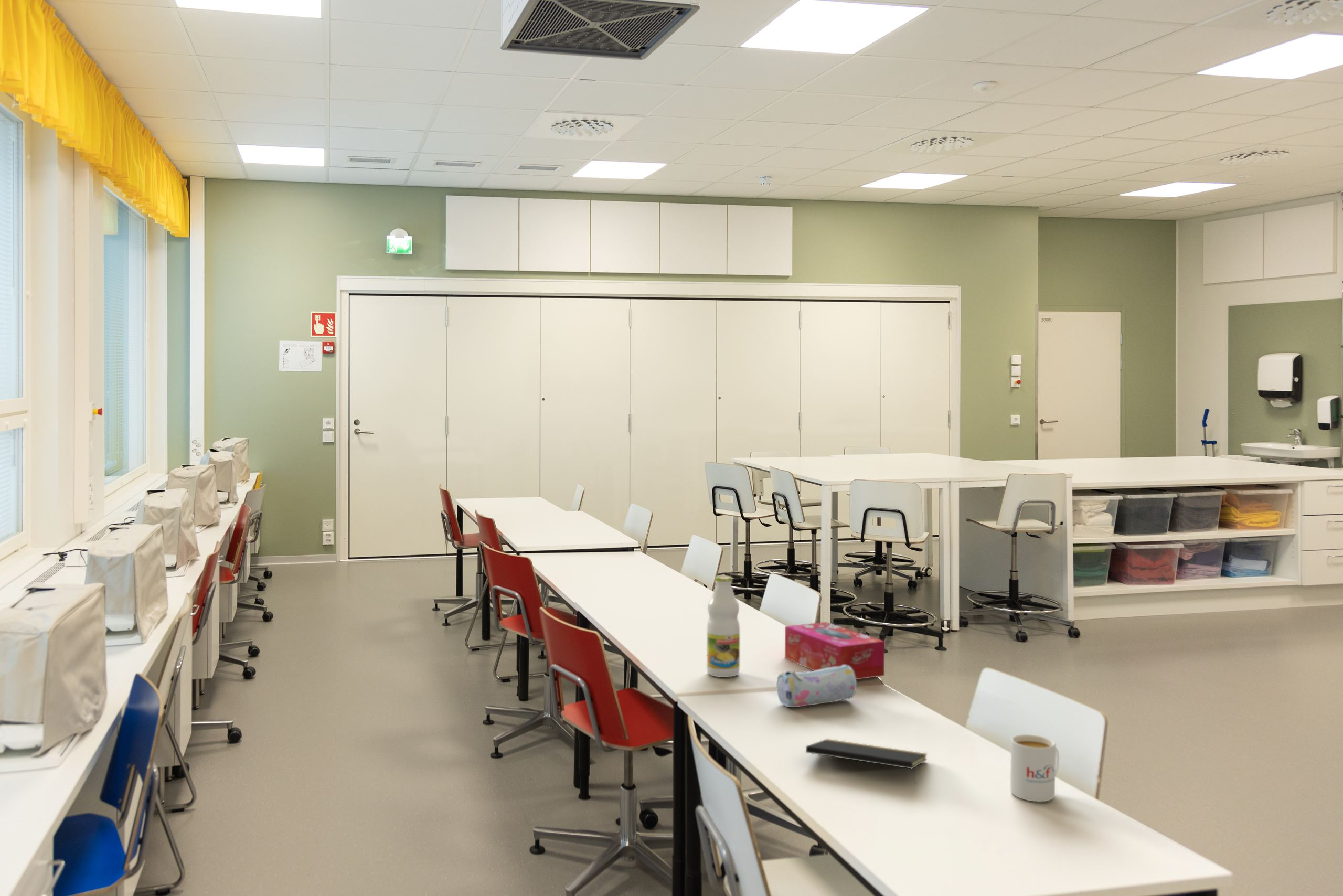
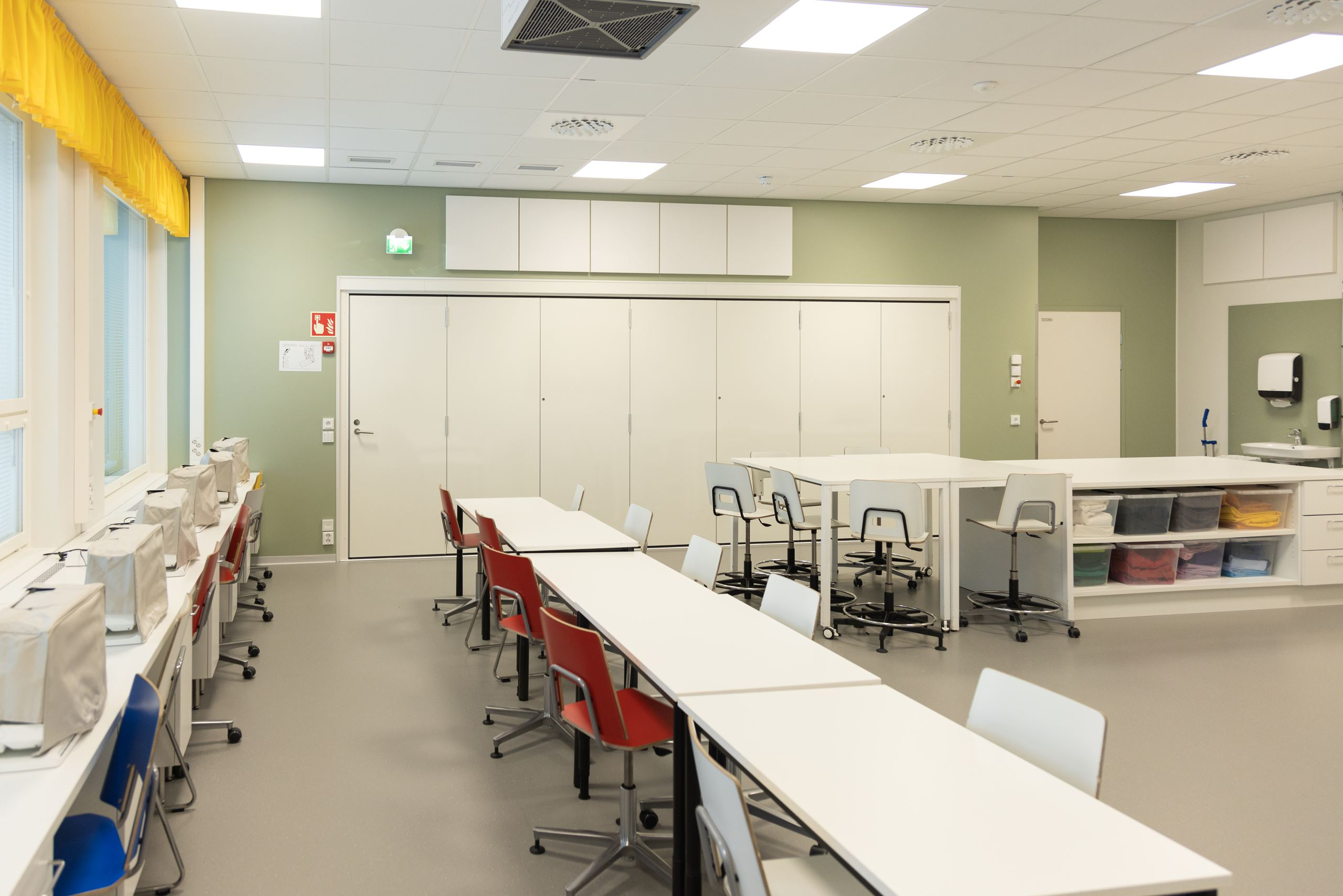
- tissue box [784,622,885,680]
- bottle [706,575,740,678]
- pencil case [776,665,857,708]
- notepad [805,739,928,785]
- mug [1010,734,1060,802]
